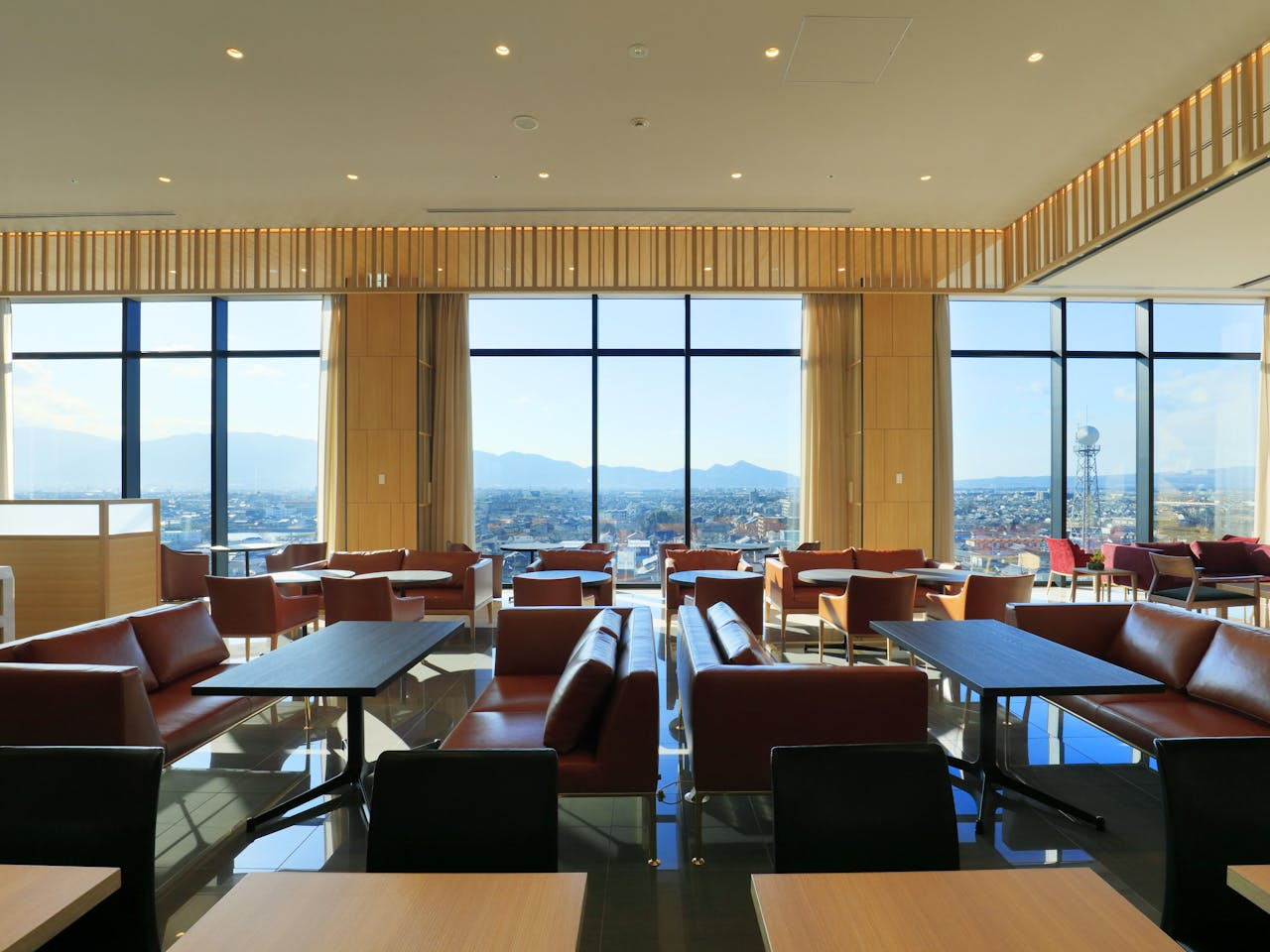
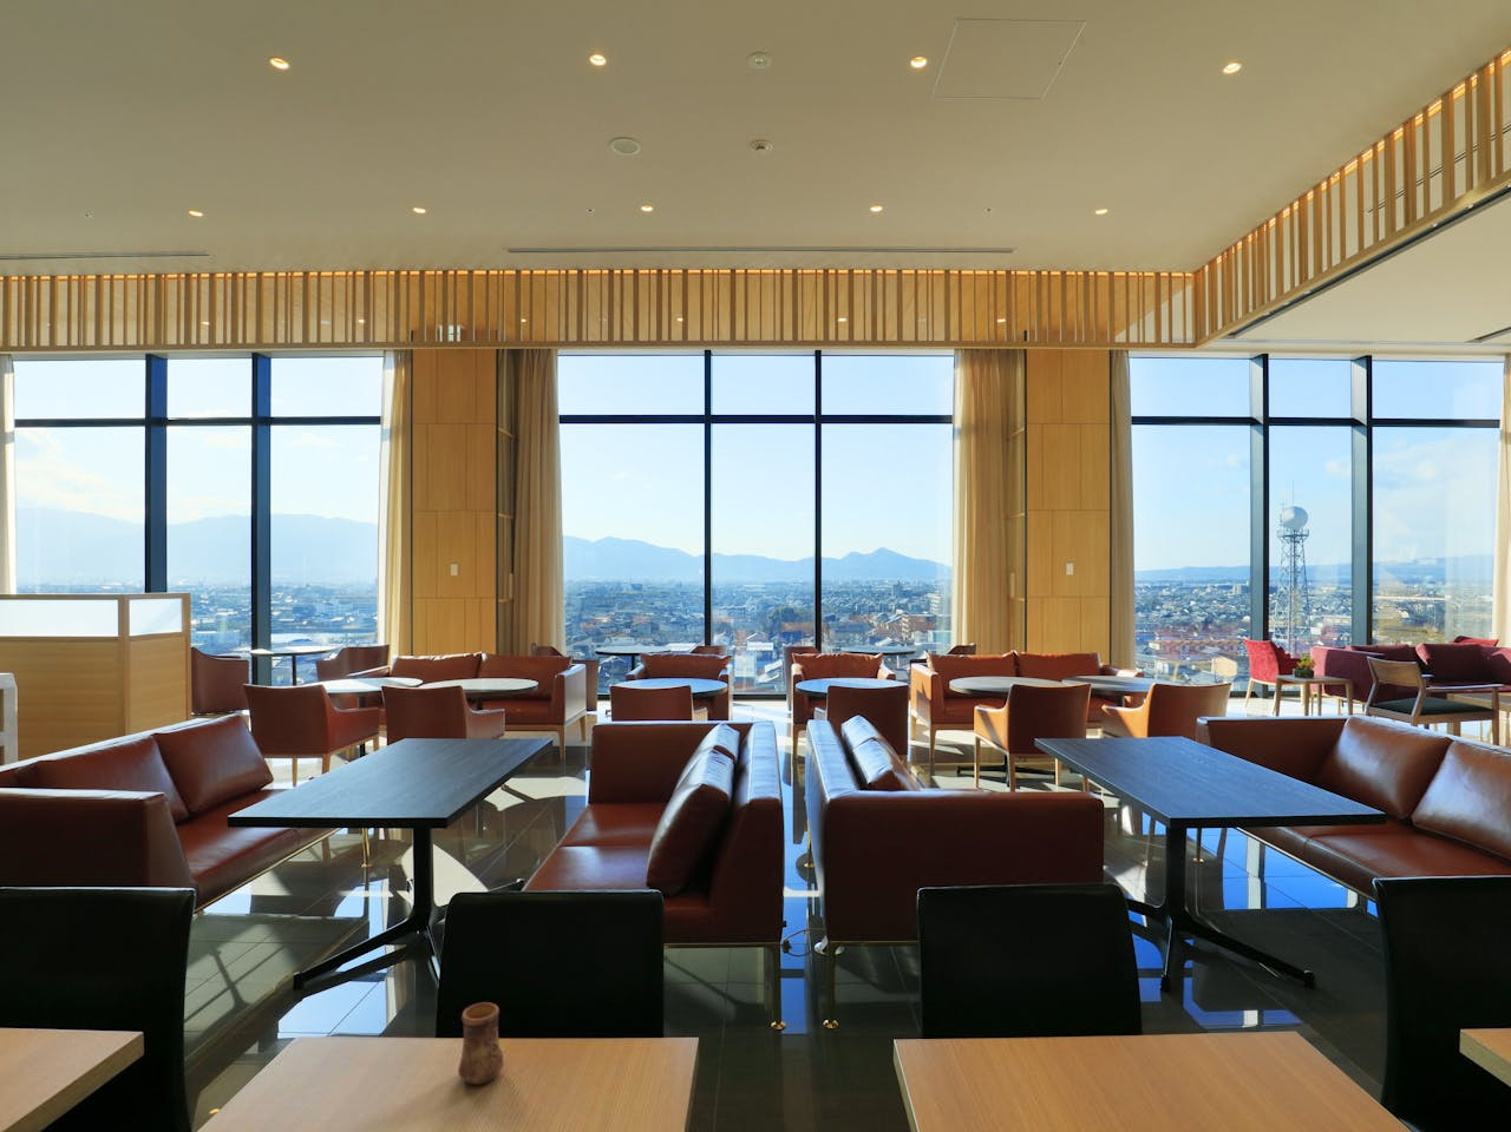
+ cup [457,1001,504,1086]
